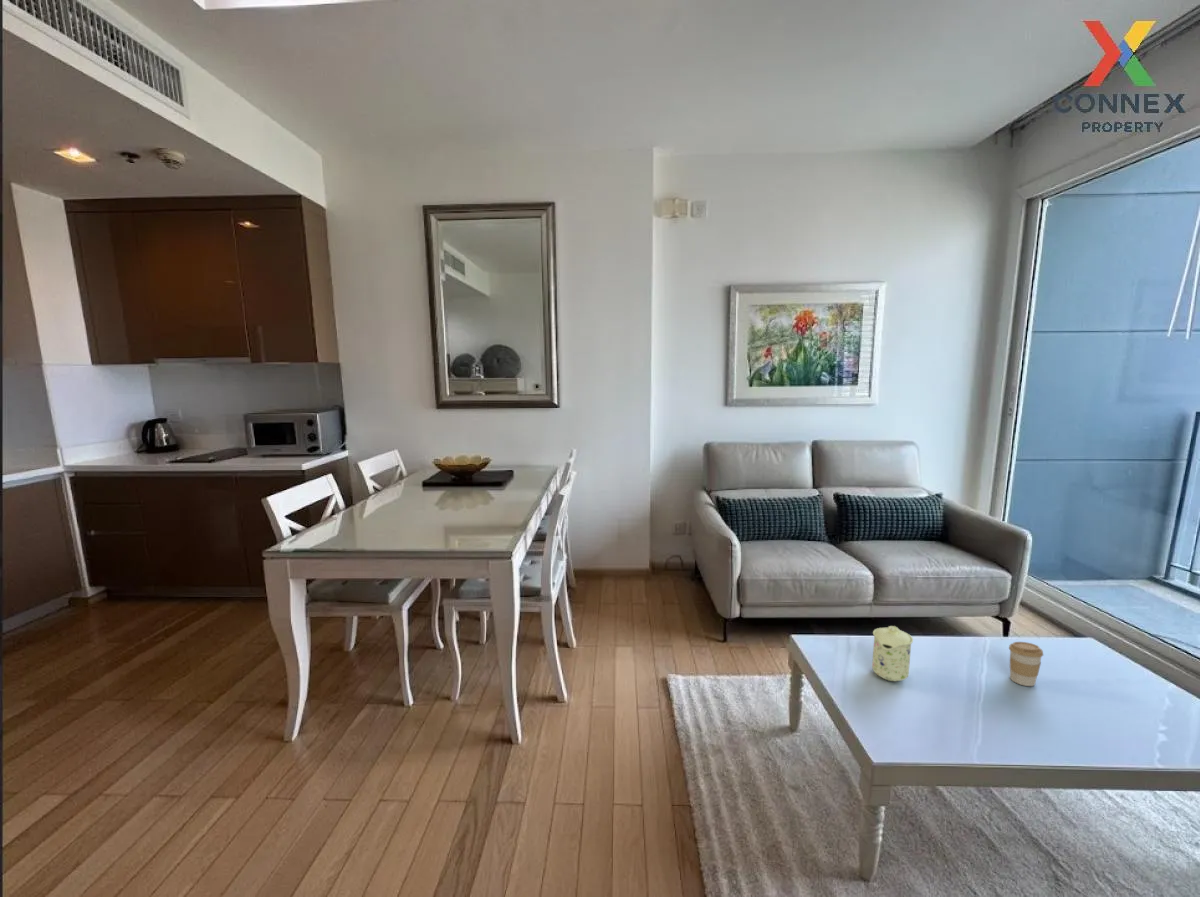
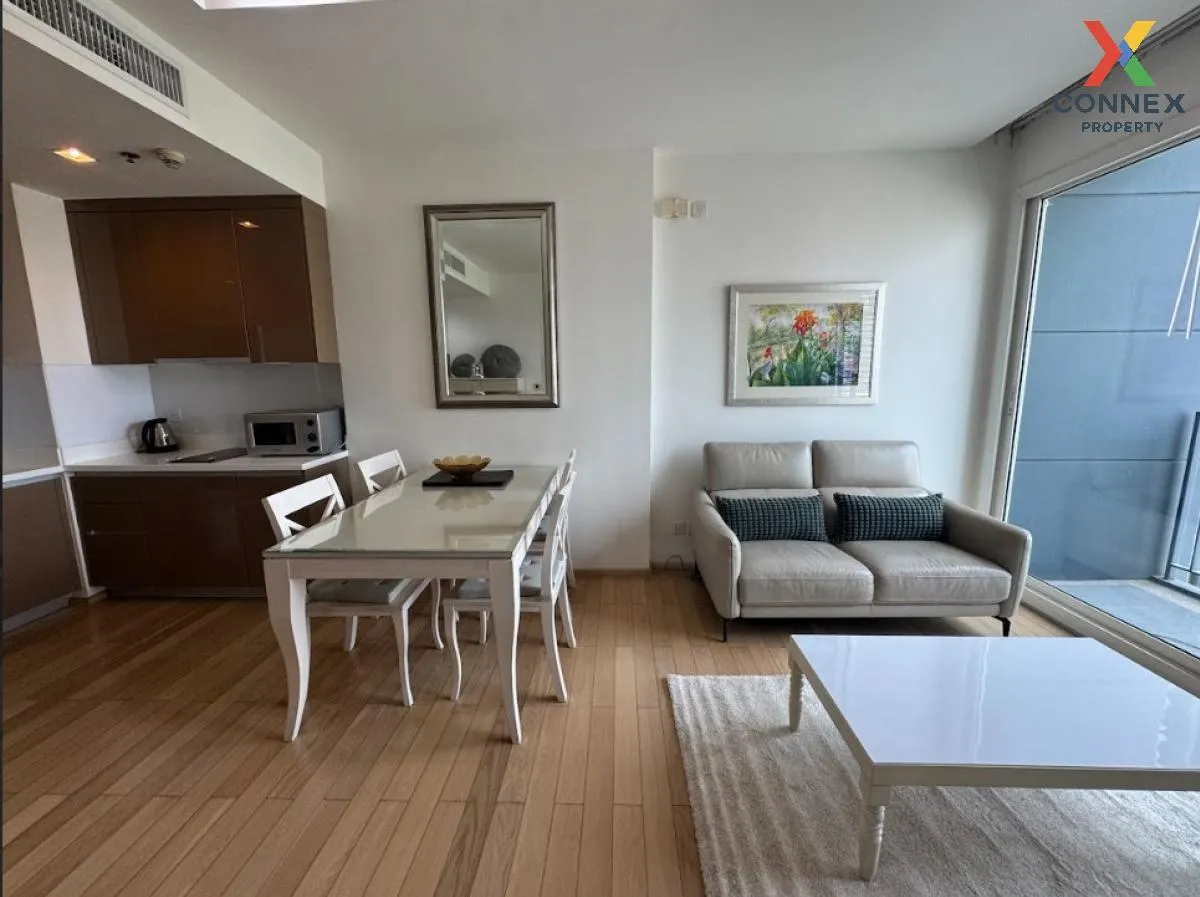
- mug [871,625,914,682]
- coffee cup [1008,641,1044,687]
